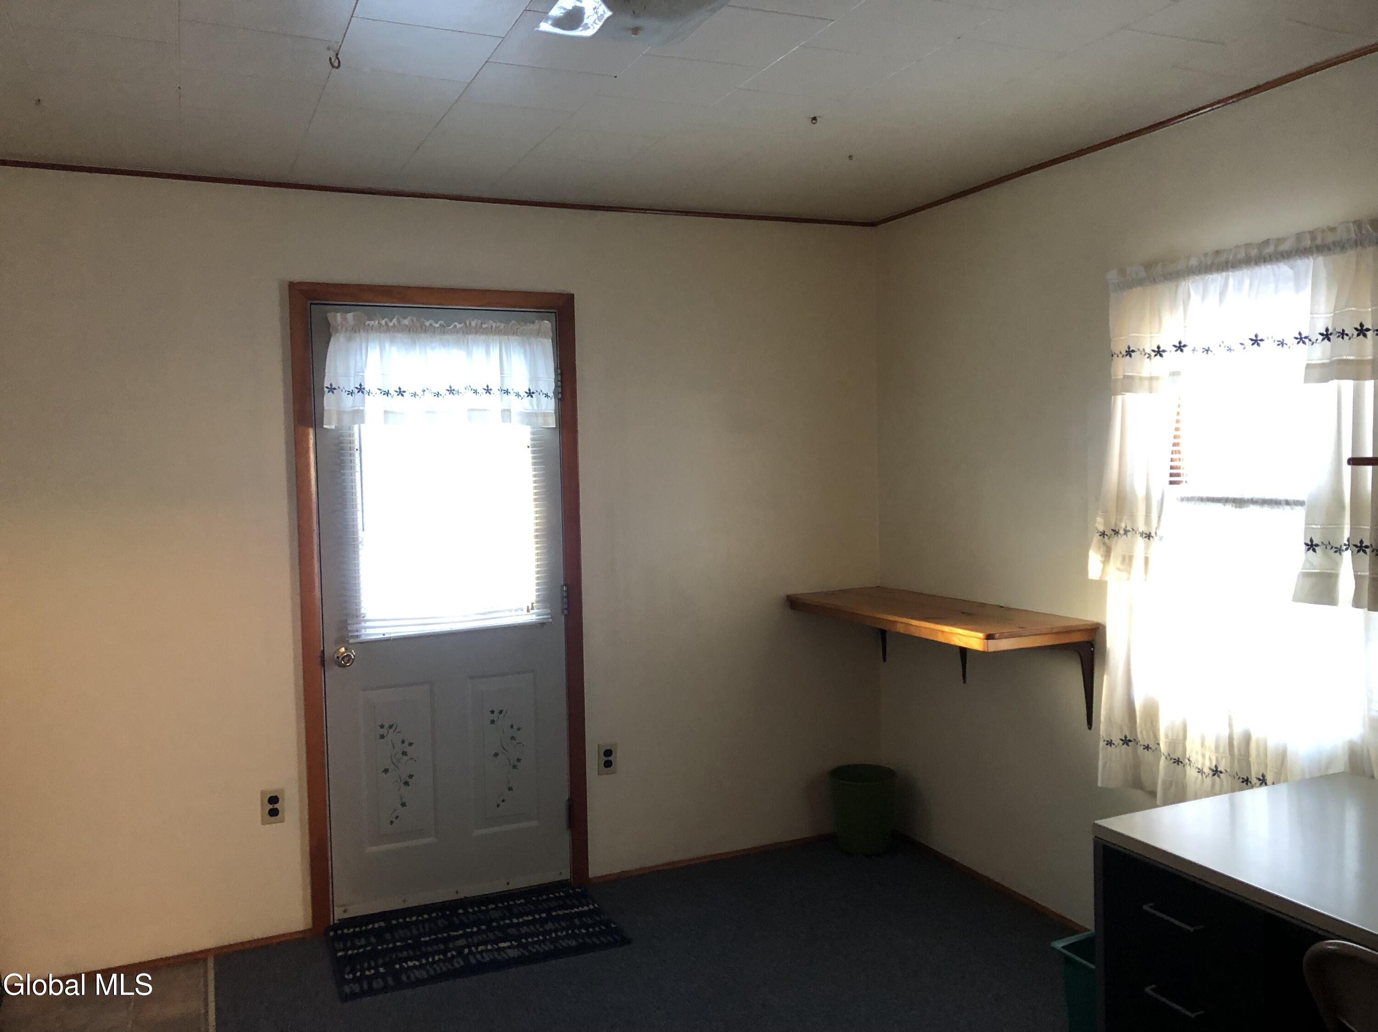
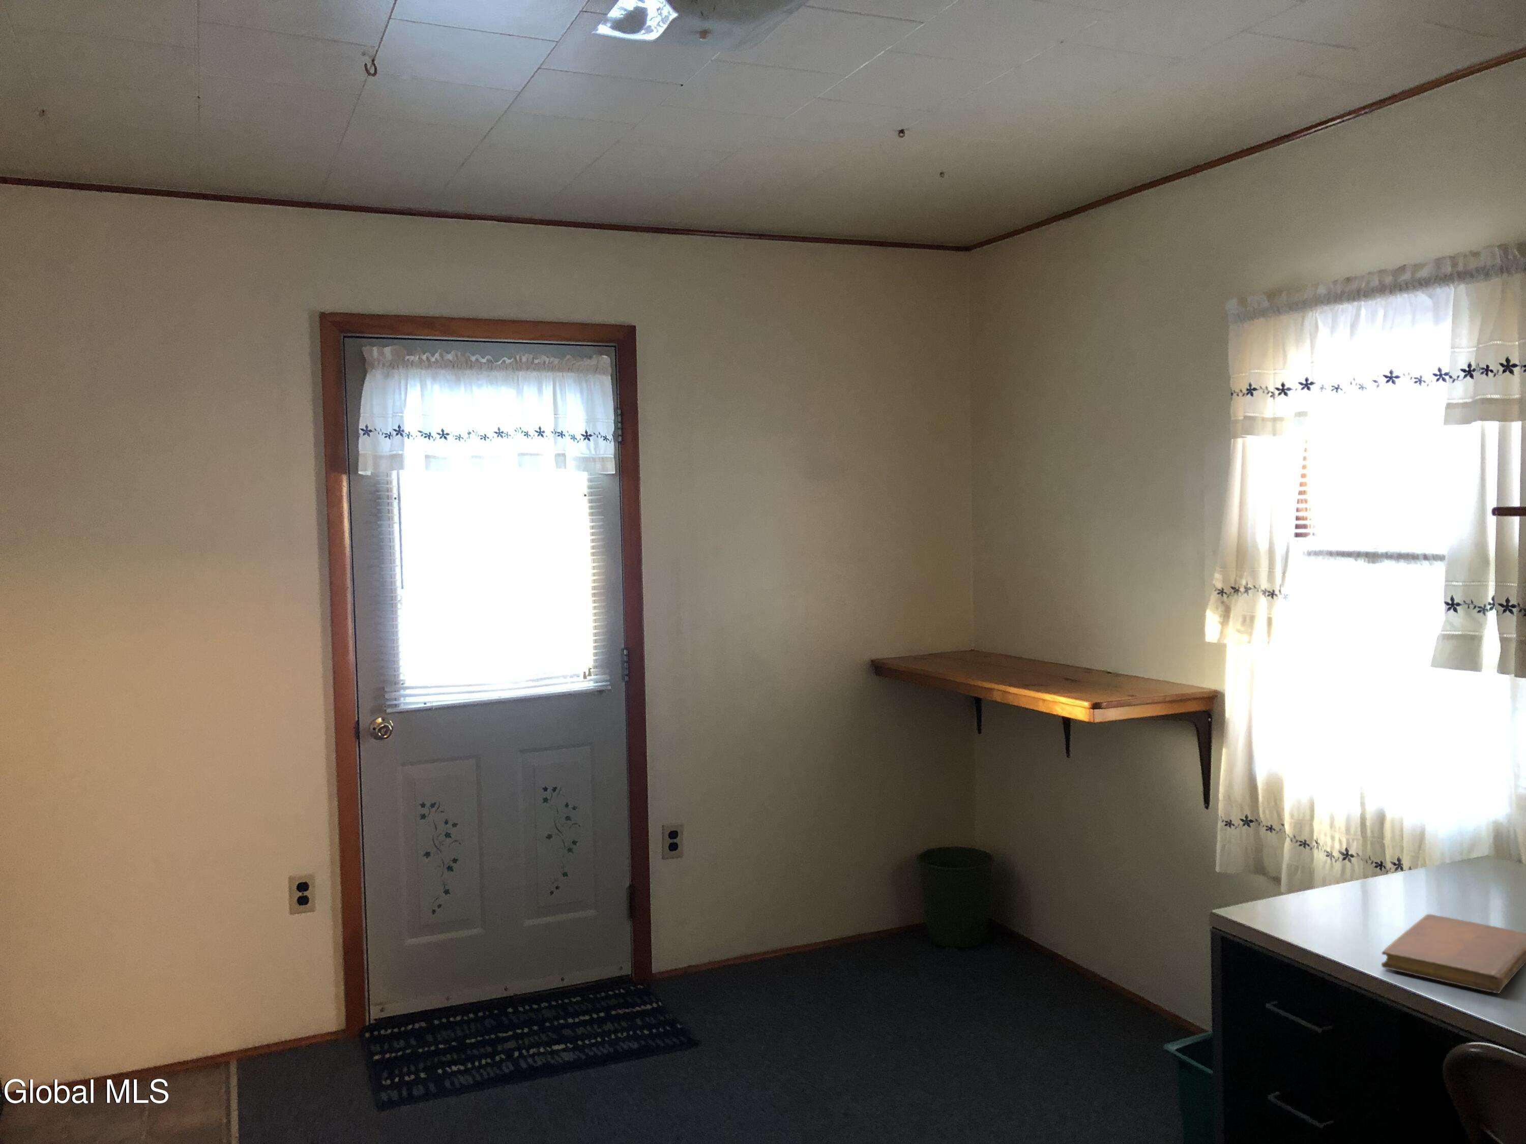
+ notebook [1381,913,1526,994]
